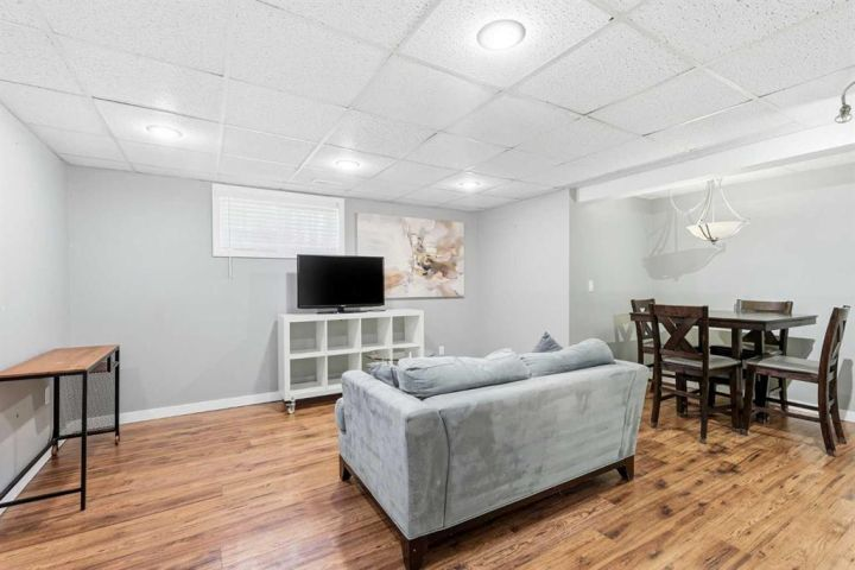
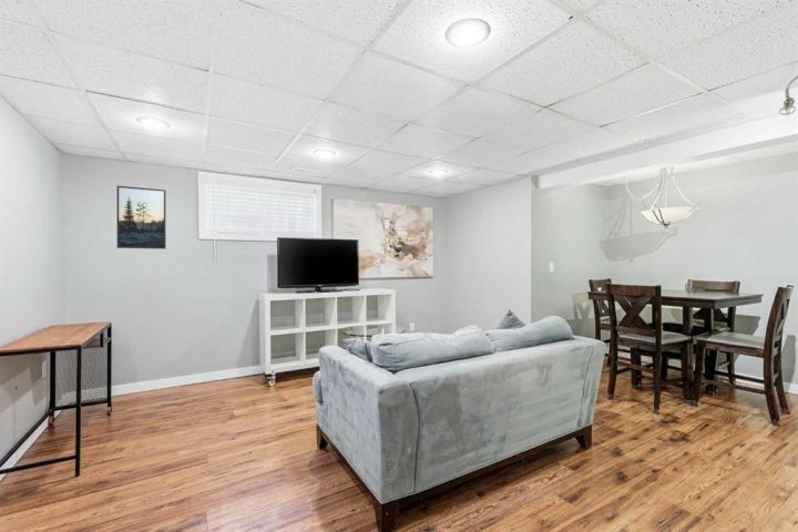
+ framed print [116,185,167,250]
